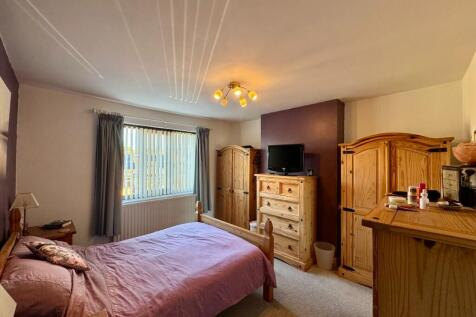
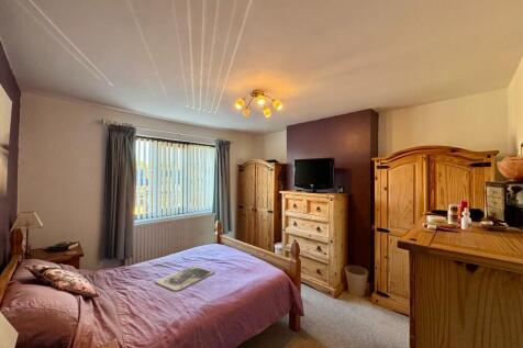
+ tray [154,265,215,292]
